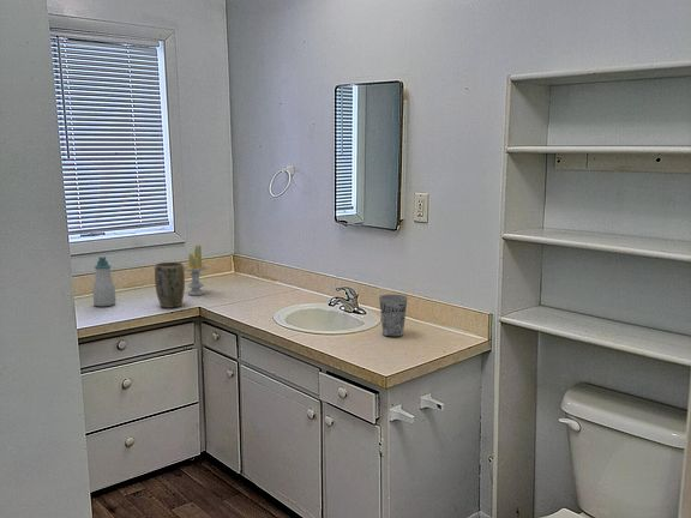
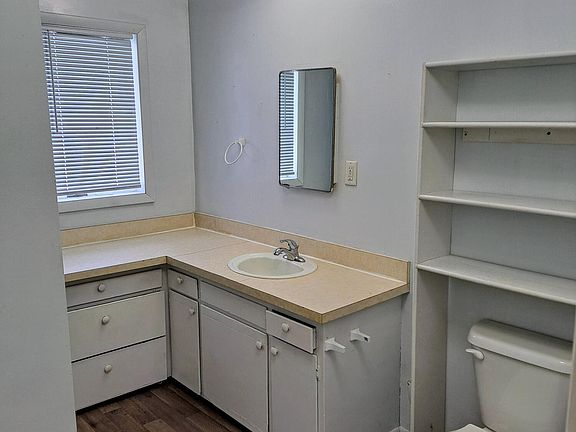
- plant pot [154,261,186,309]
- soap bottle [92,255,116,307]
- cup [378,294,408,338]
- candle [184,243,209,296]
